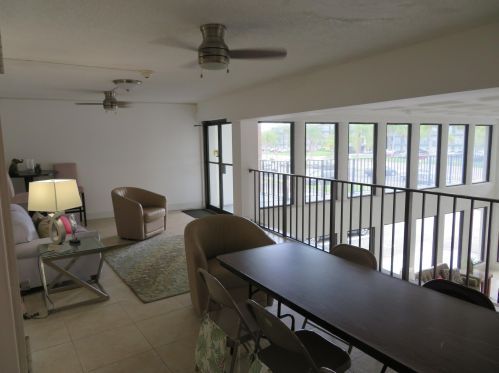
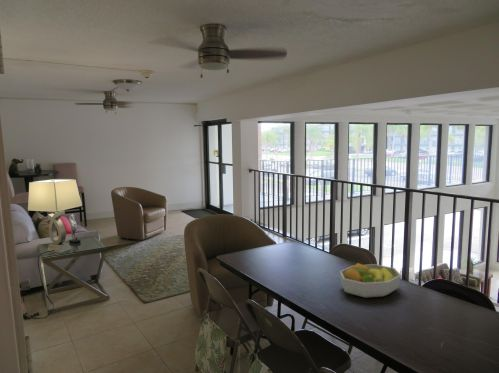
+ fruit bowl [339,262,402,299]
